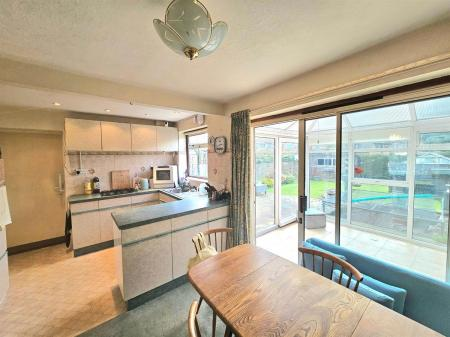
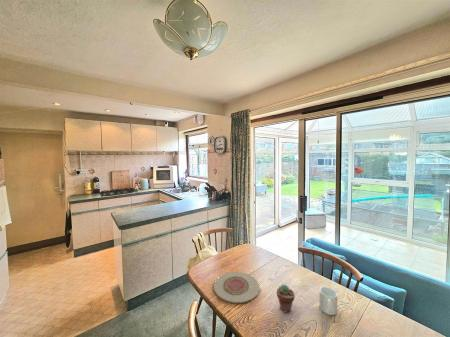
+ potted succulent [276,284,296,314]
+ mug [318,286,338,316]
+ plate [213,271,260,304]
